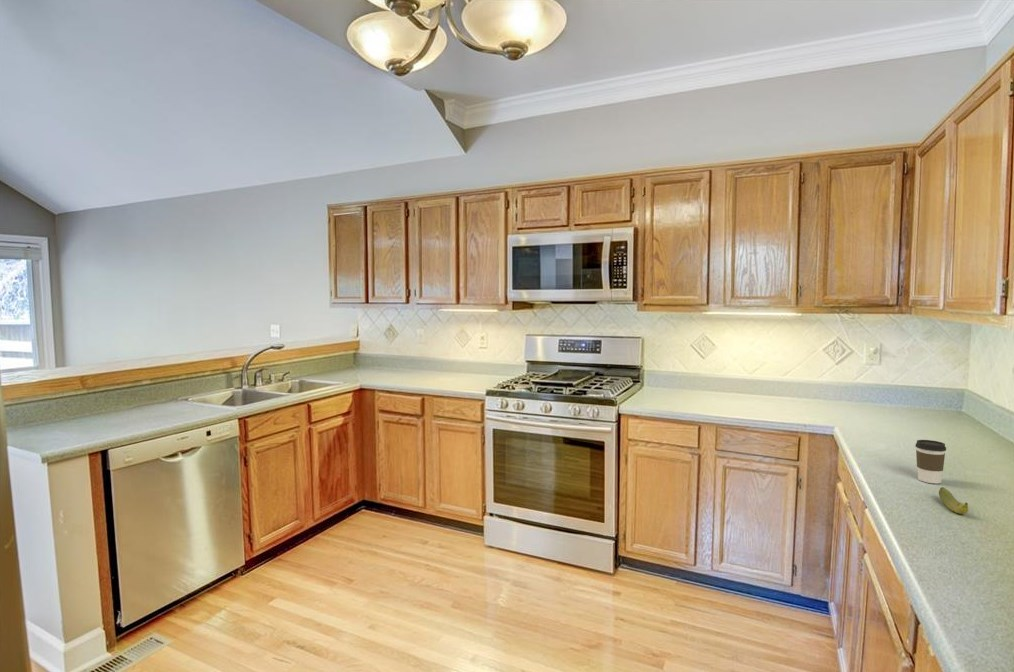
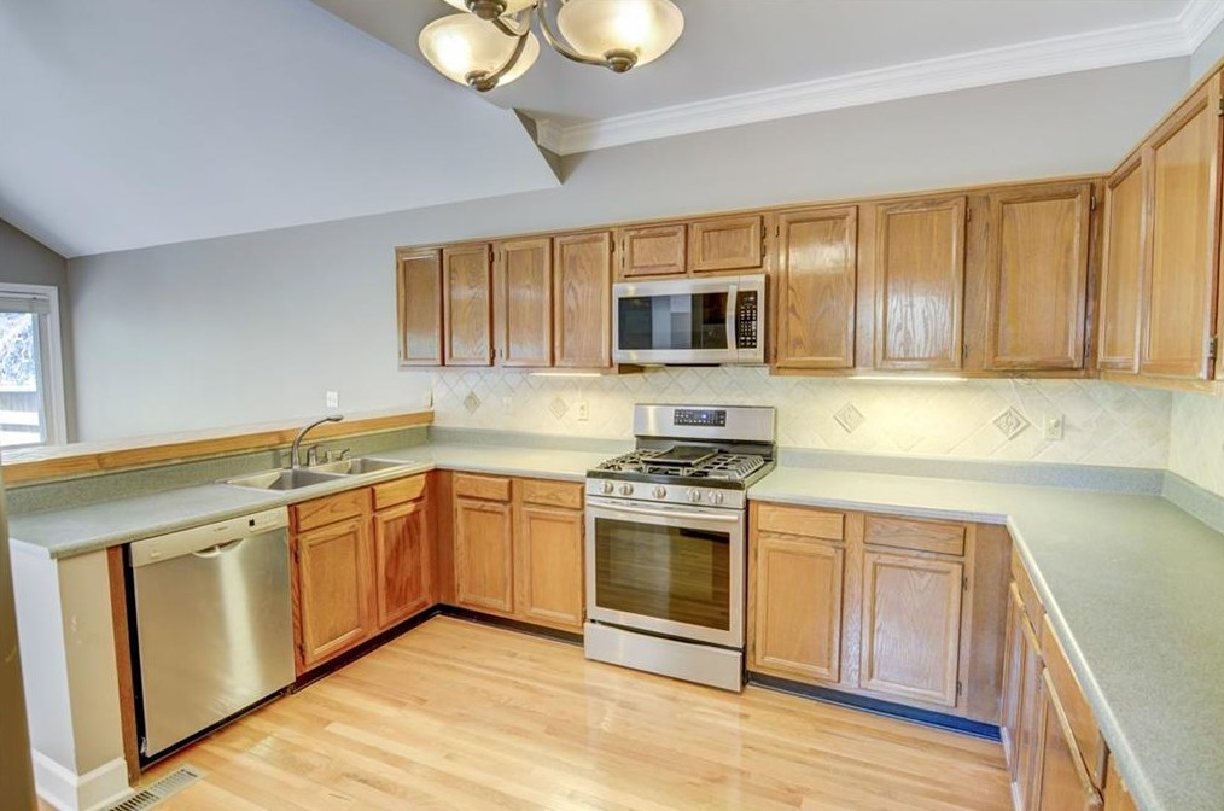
- coffee cup [914,439,947,485]
- banana [938,486,969,515]
